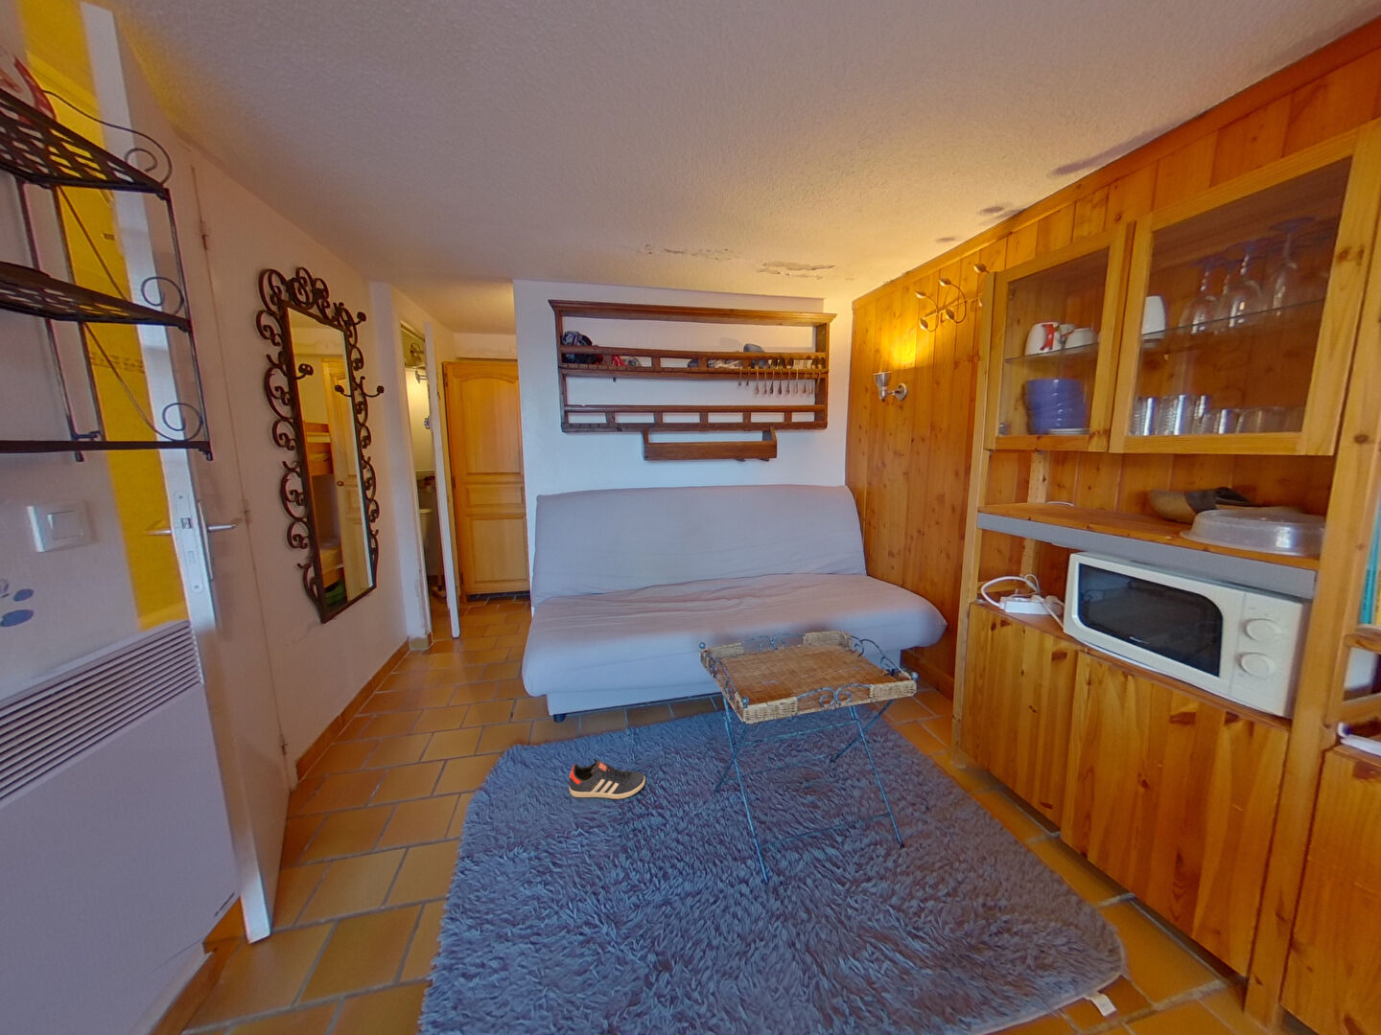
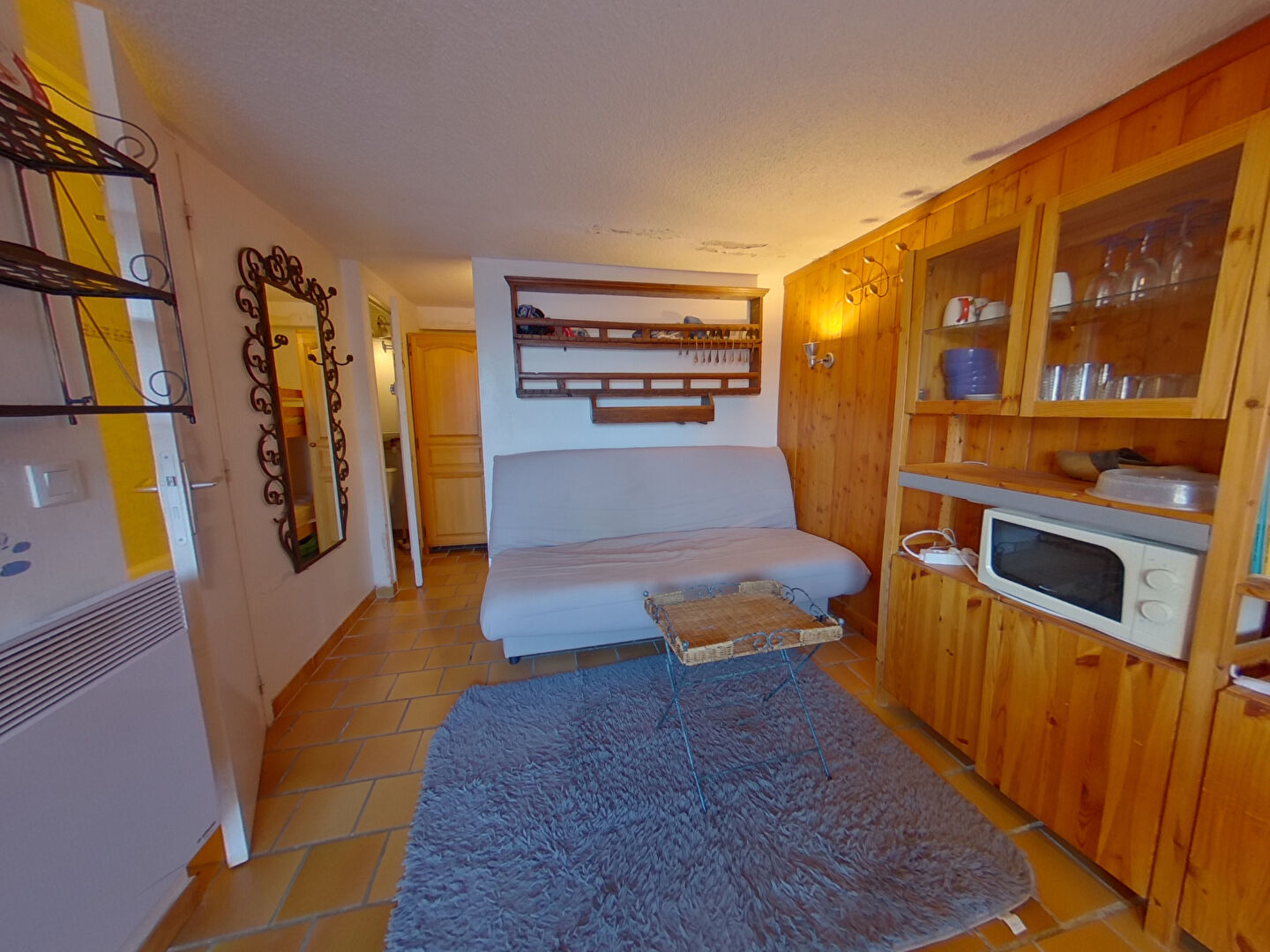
- sneaker [568,758,646,800]
